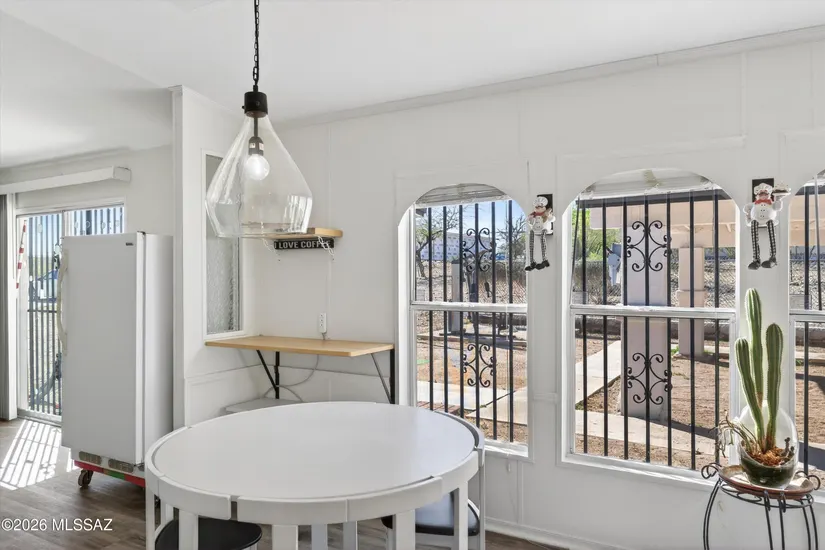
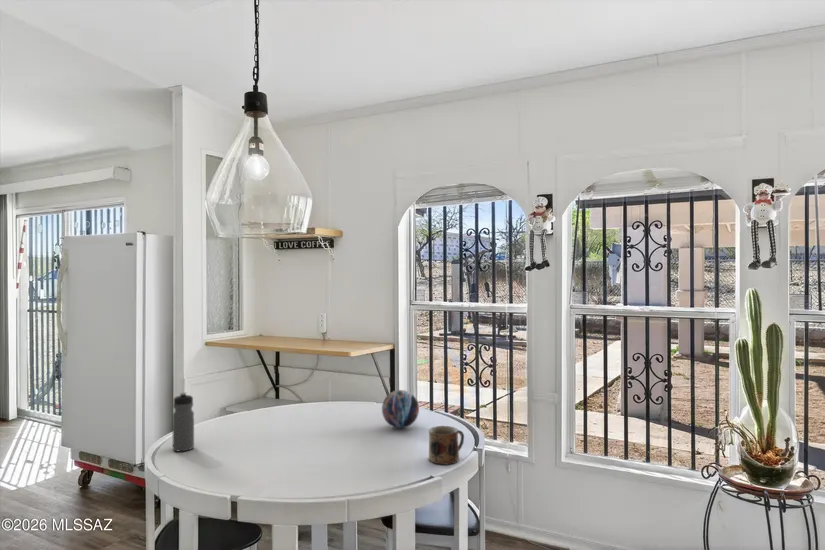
+ decorative orb [381,389,420,429]
+ mug [428,425,465,466]
+ water bottle [172,391,195,453]
